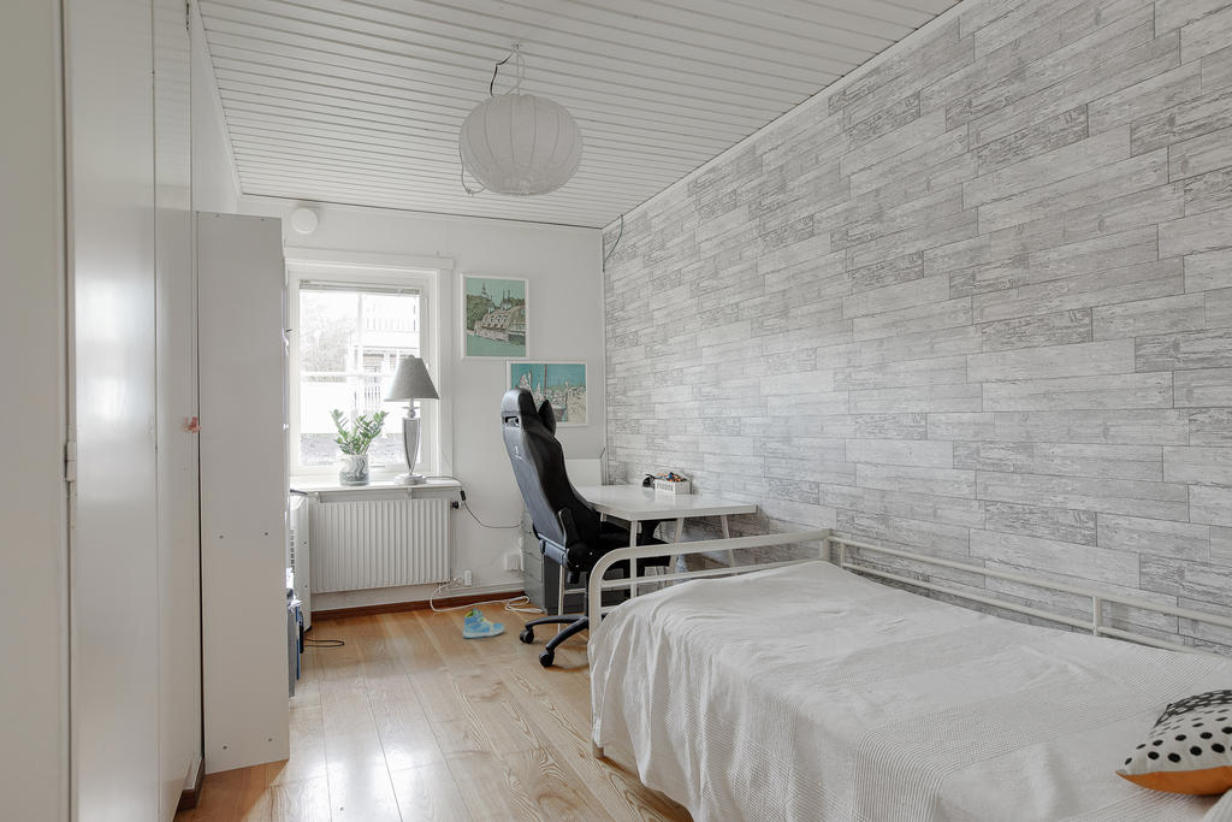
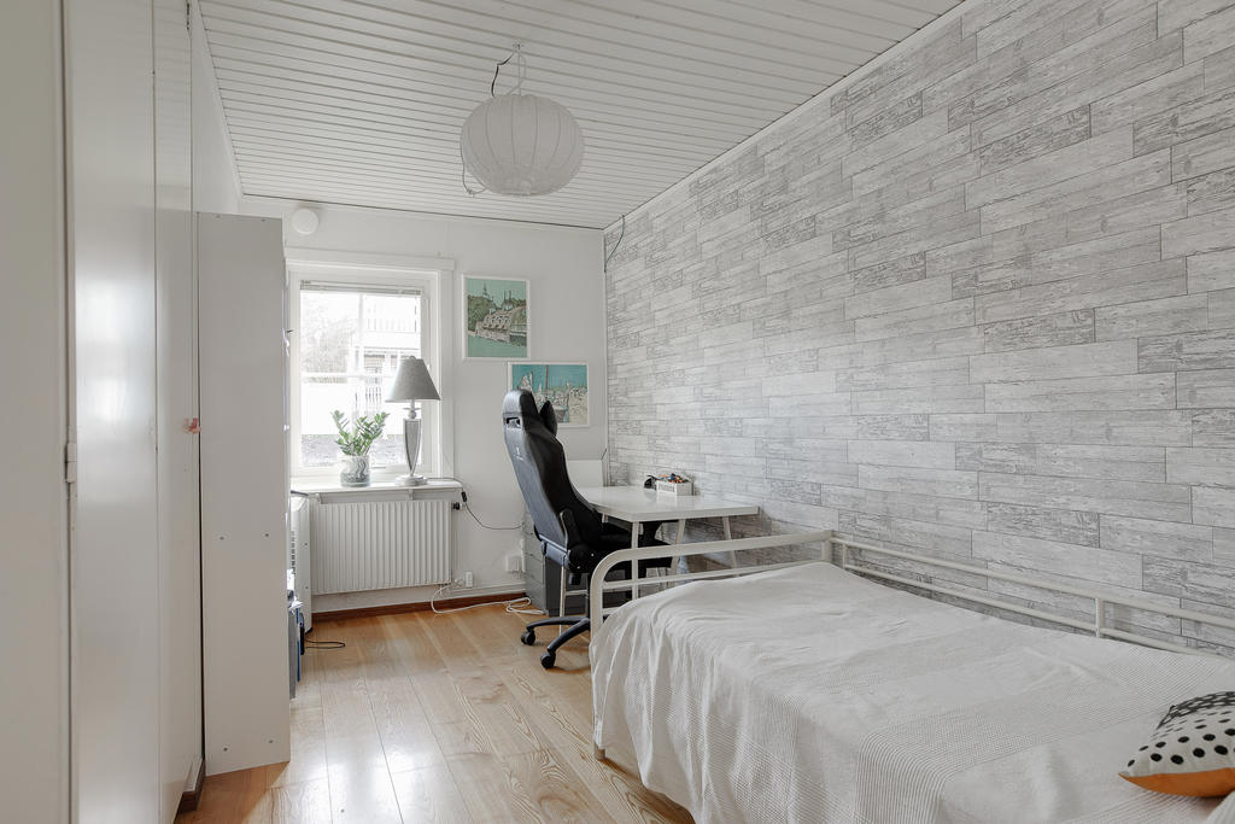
- sneaker [462,608,505,639]
